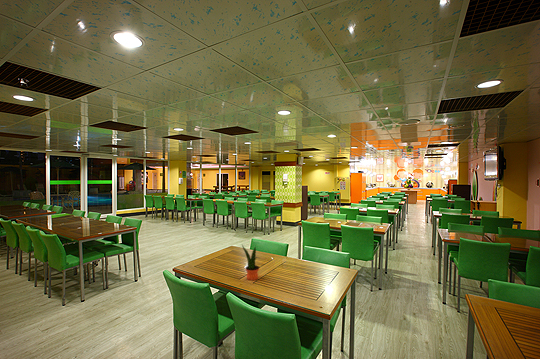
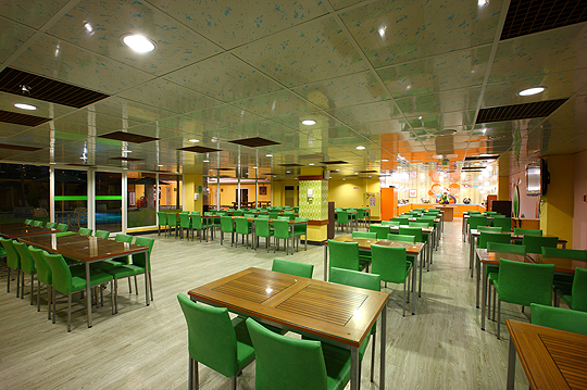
- potted plant [241,244,260,281]
